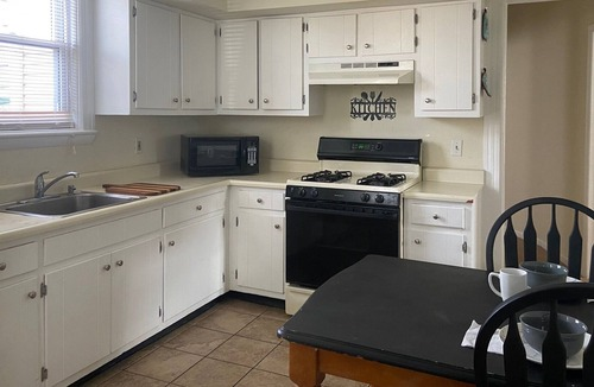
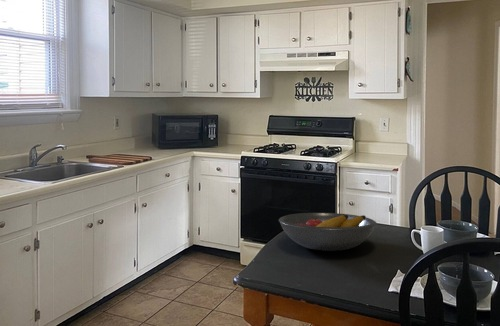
+ fruit bowl [278,212,378,252]
